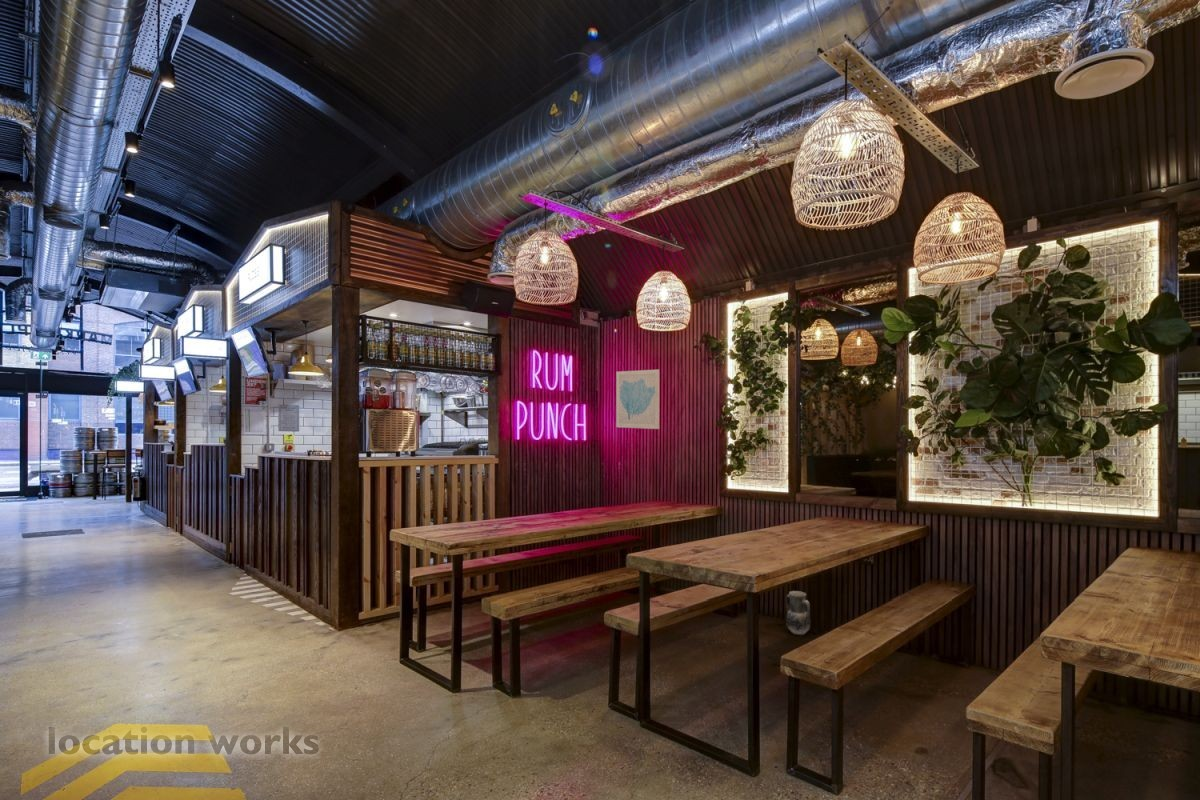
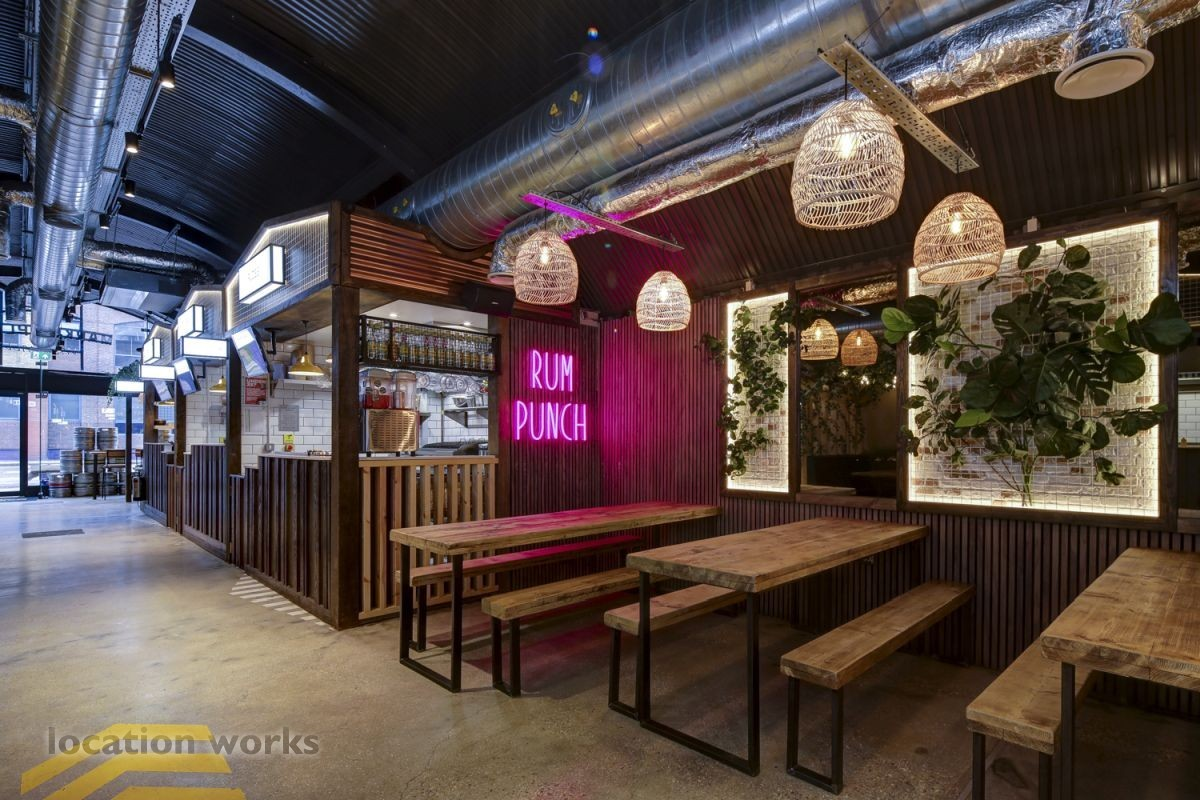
- ceramic jug [785,590,811,636]
- wall art [615,369,660,430]
